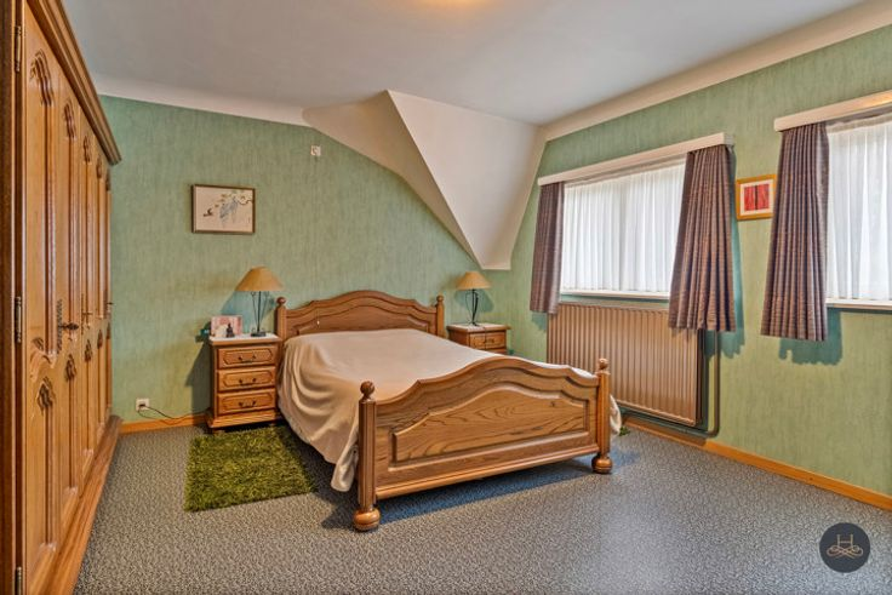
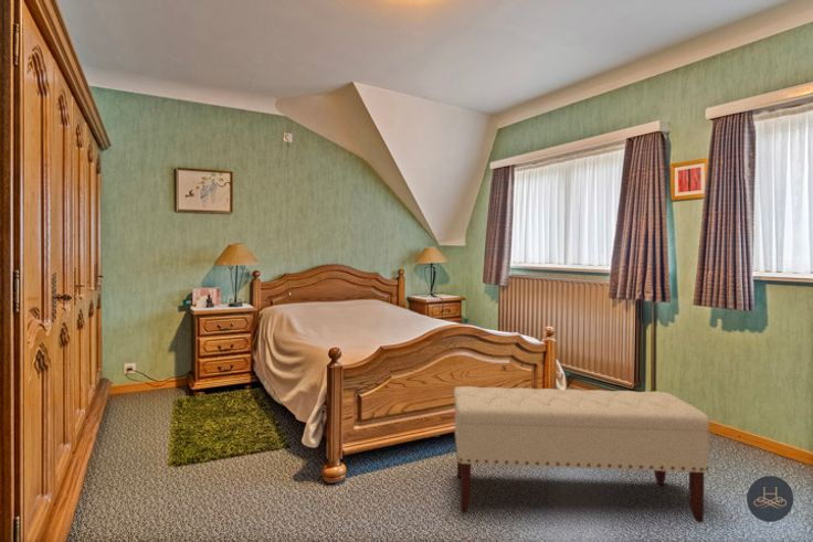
+ bench [453,385,710,523]
